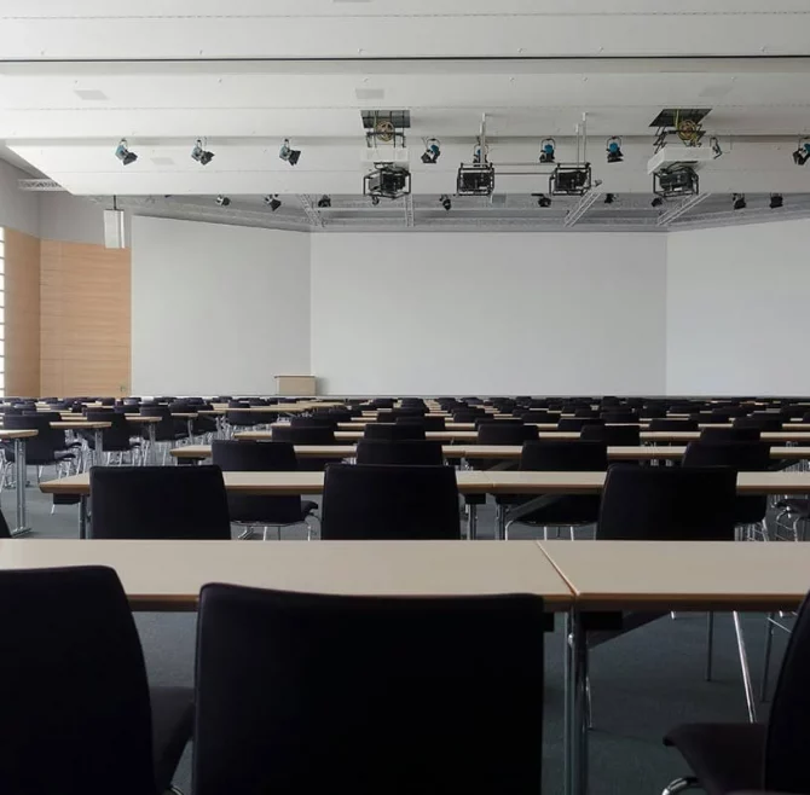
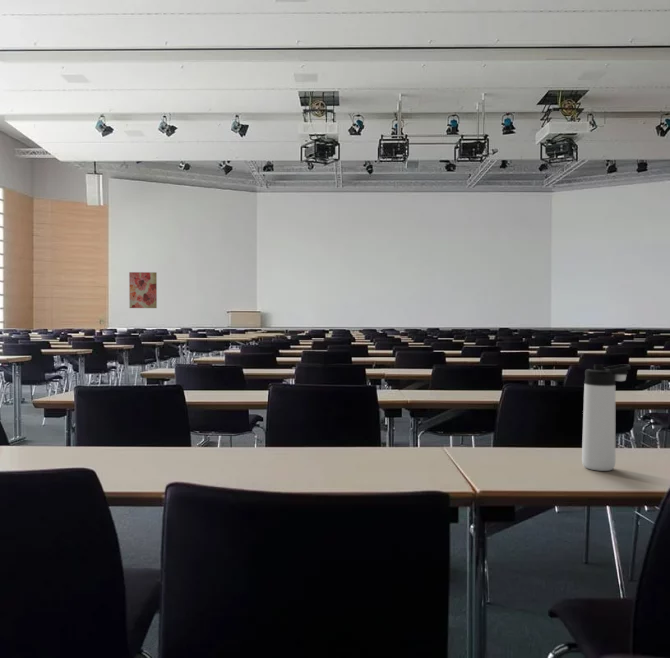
+ thermos bottle [581,364,632,472]
+ wall art [128,271,158,309]
